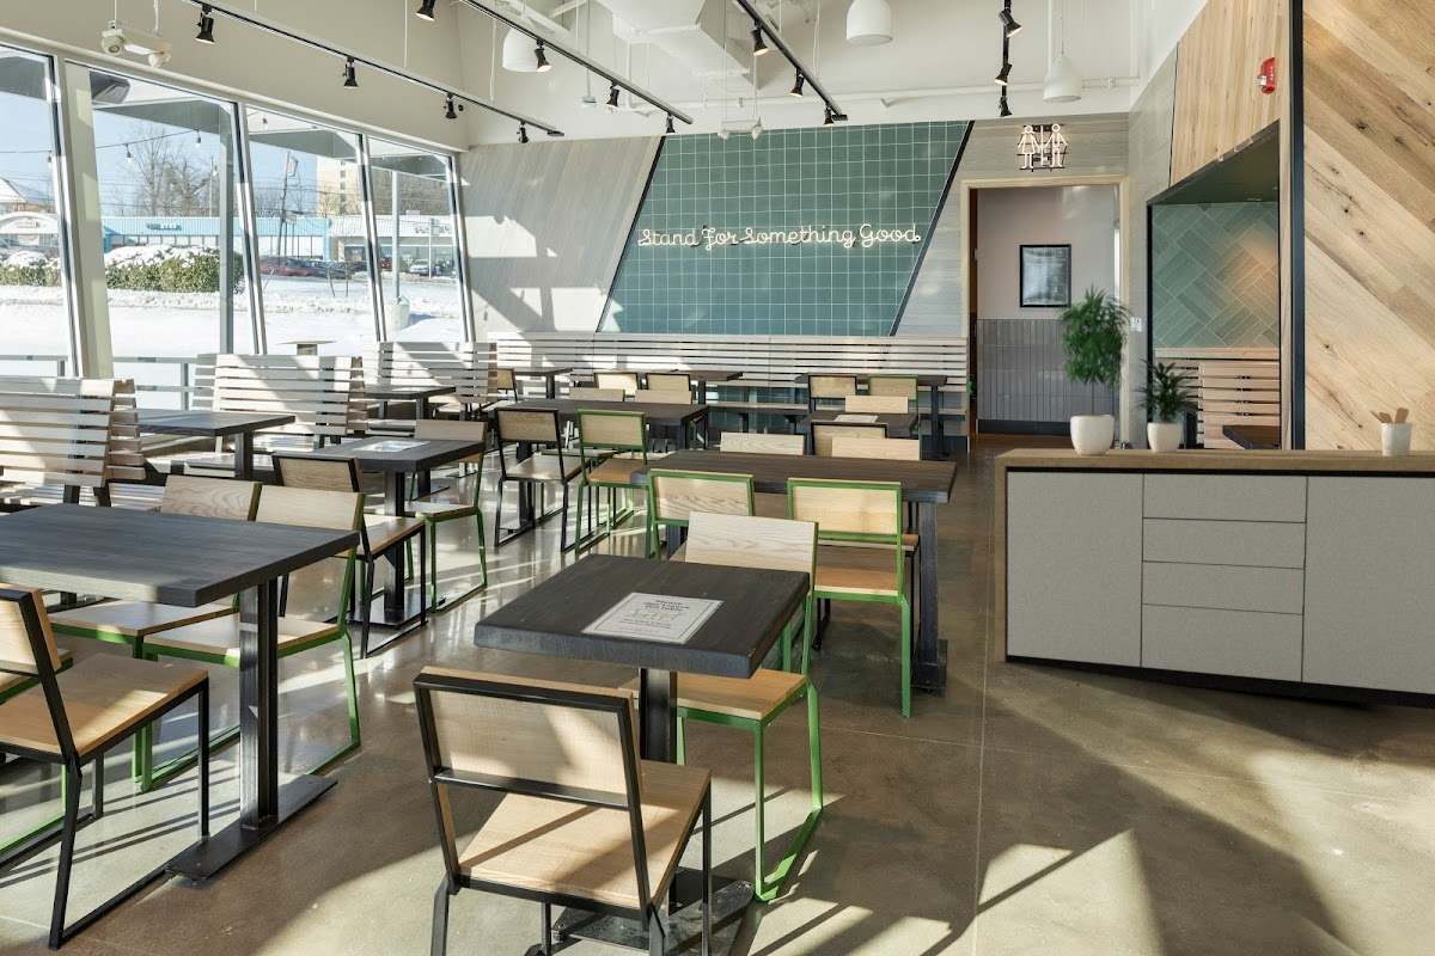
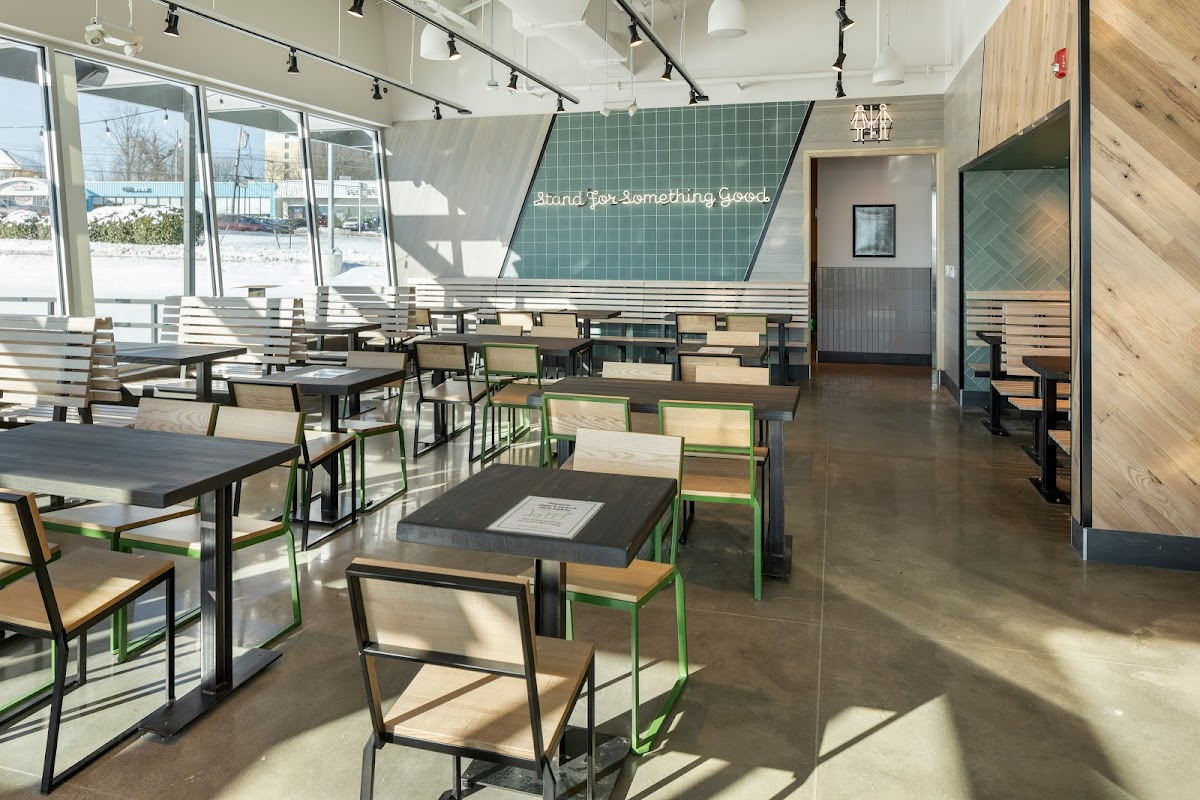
- utensil holder [1368,406,1413,456]
- sideboard [994,447,1435,711]
- potted plant [1051,282,1207,455]
